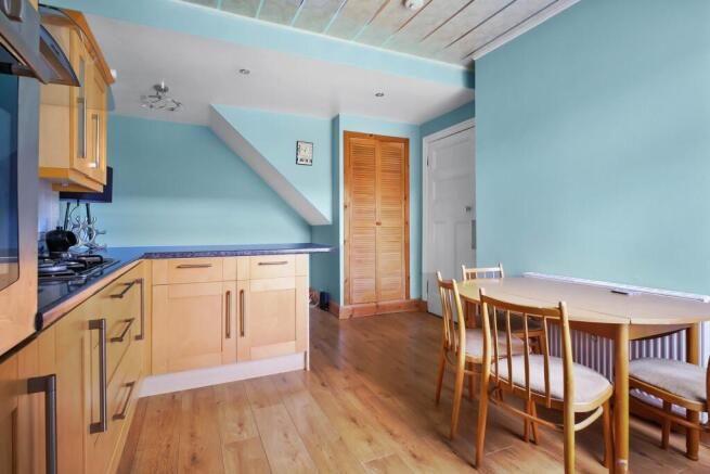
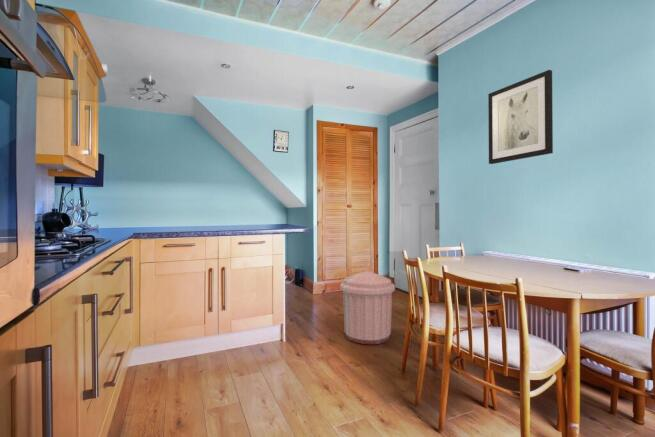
+ wall art [487,69,554,165]
+ trash can [339,269,396,345]
